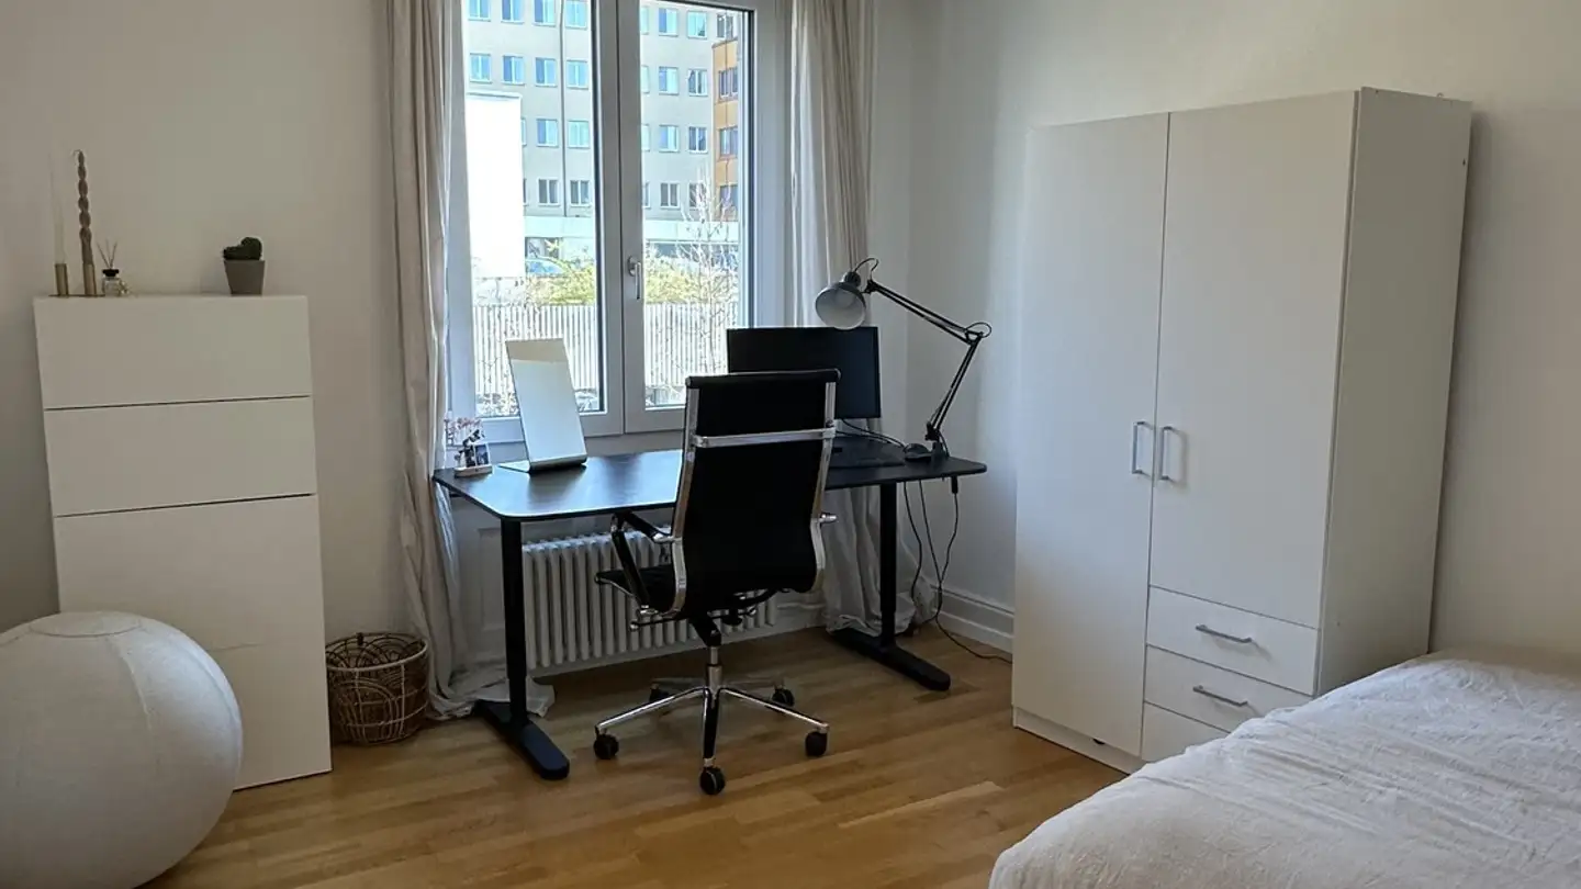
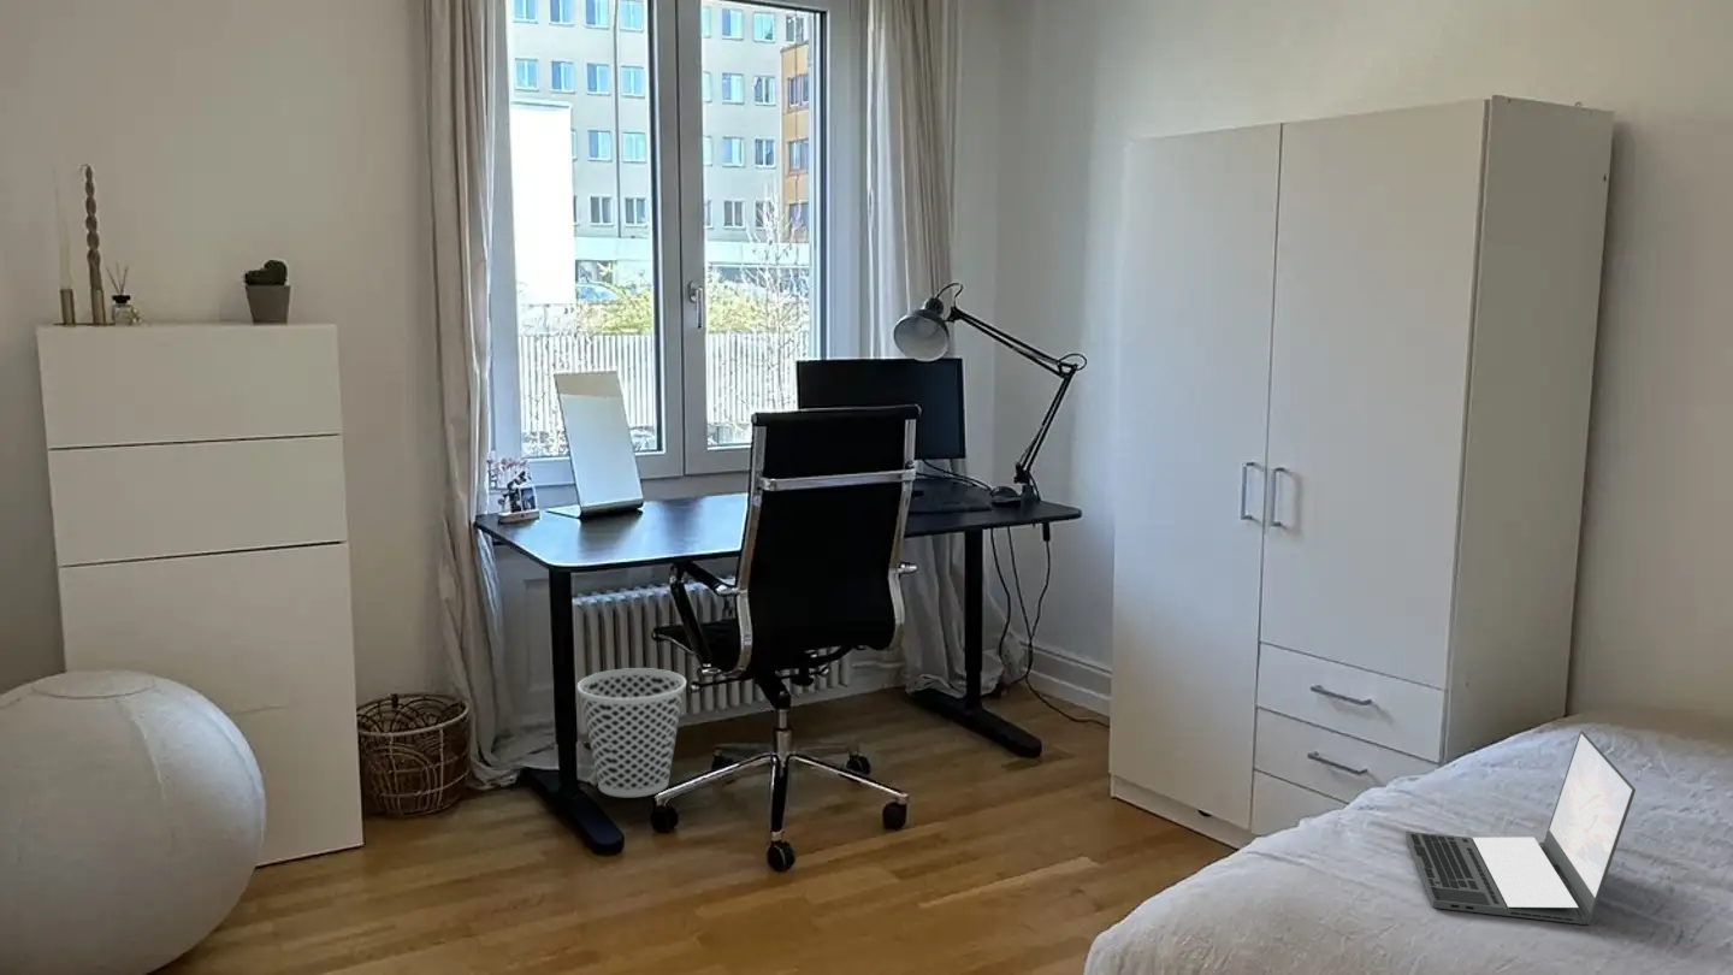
+ laptop [1404,729,1637,926]
+ wastebasket [576,667,687,798]
